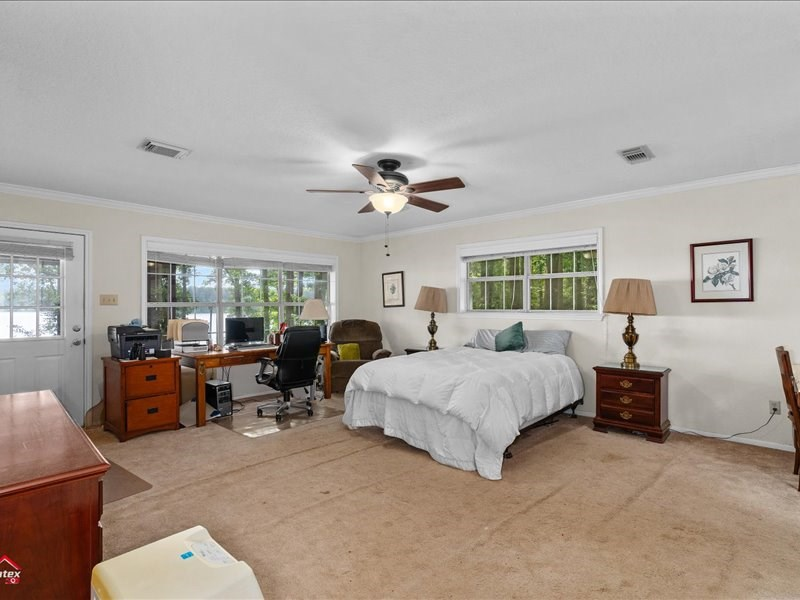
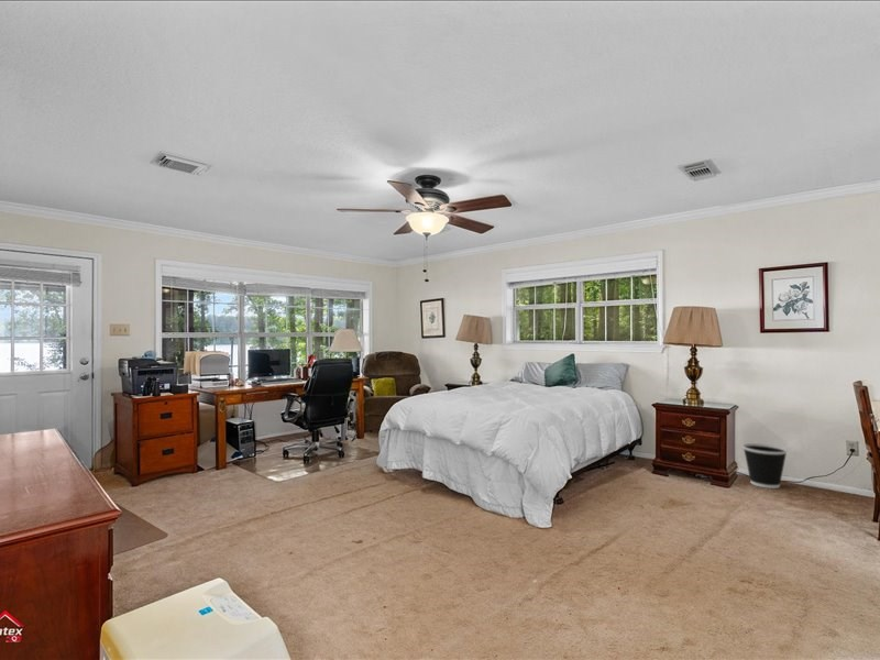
+ wastebasket [741,442,789,490]
